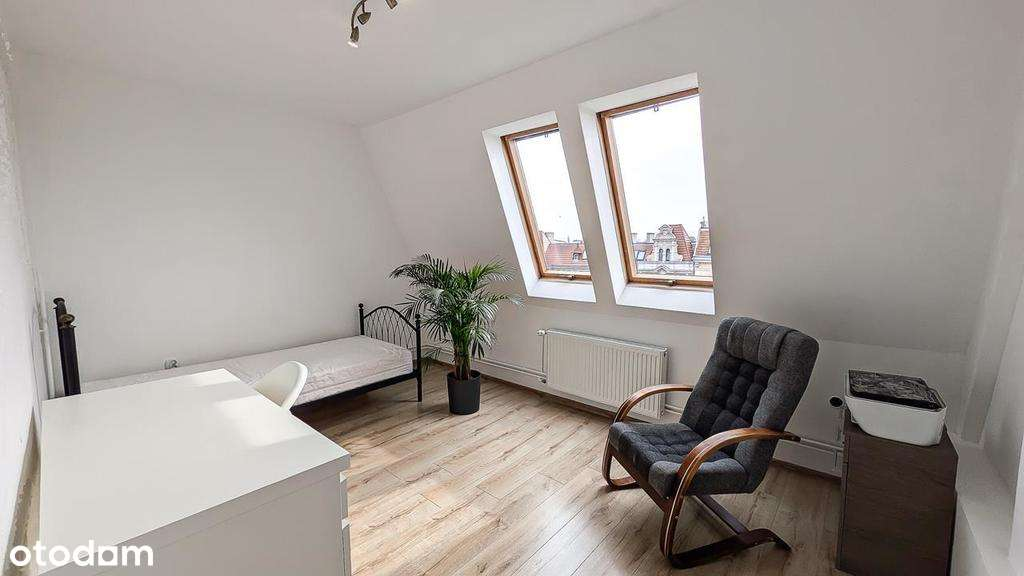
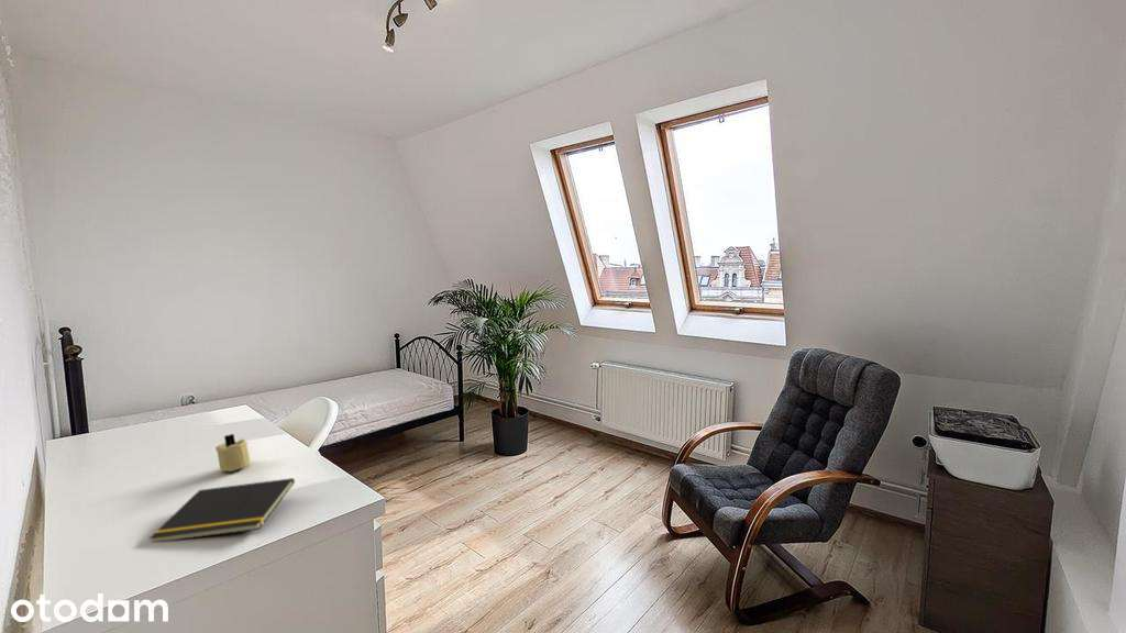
+ candle [214,433,251,473]
+ notepad [148,477,296,543]
